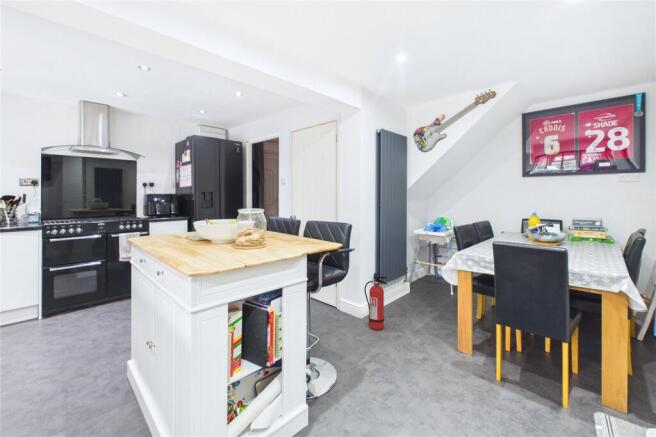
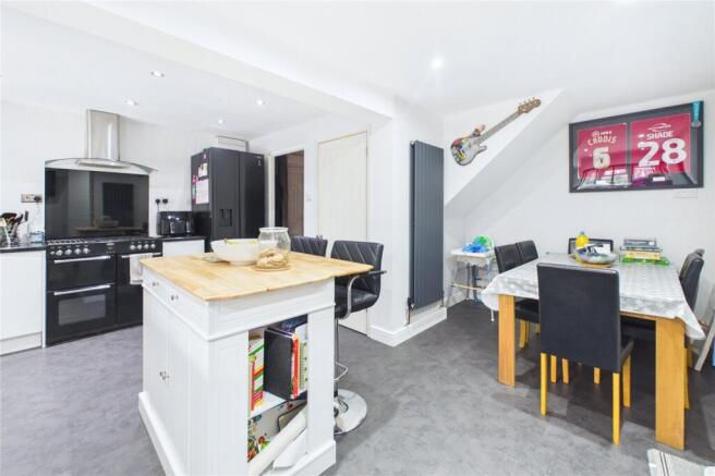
- fire extinguisher [363,275,388,331]
